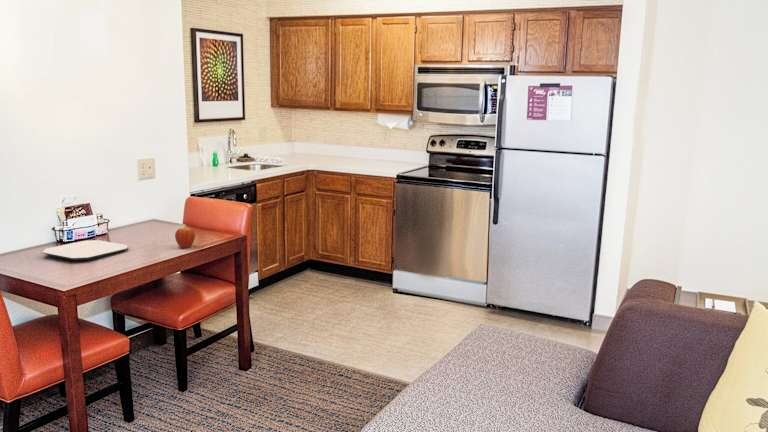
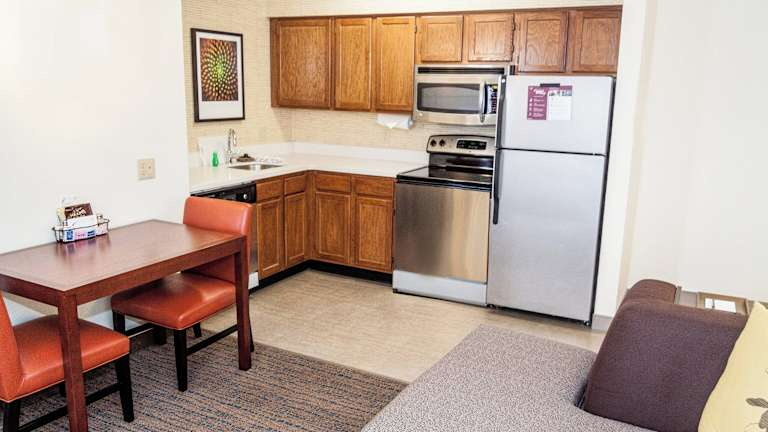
- fruit [174,227,196,249]
- plate [41,239,129,261]
